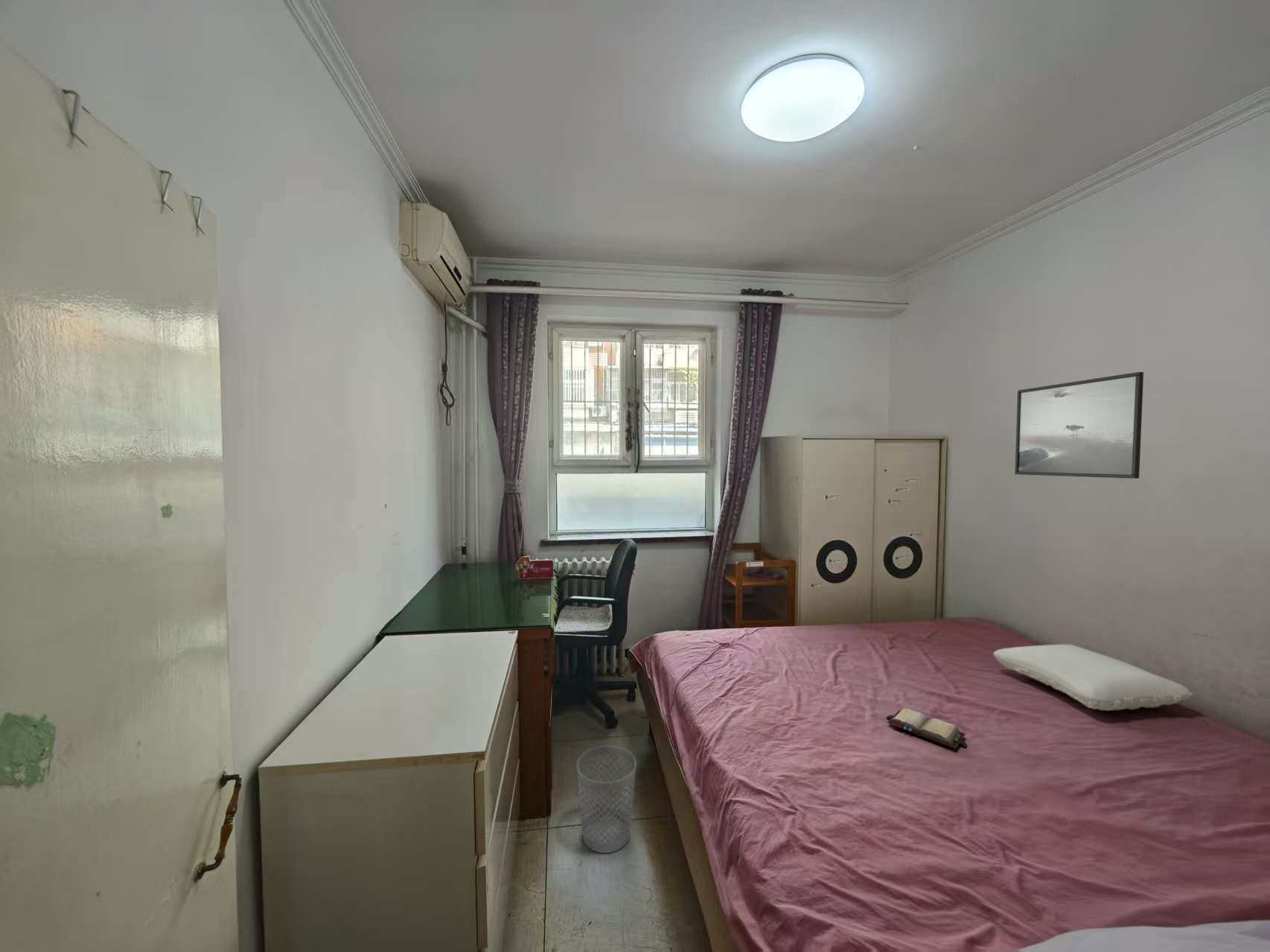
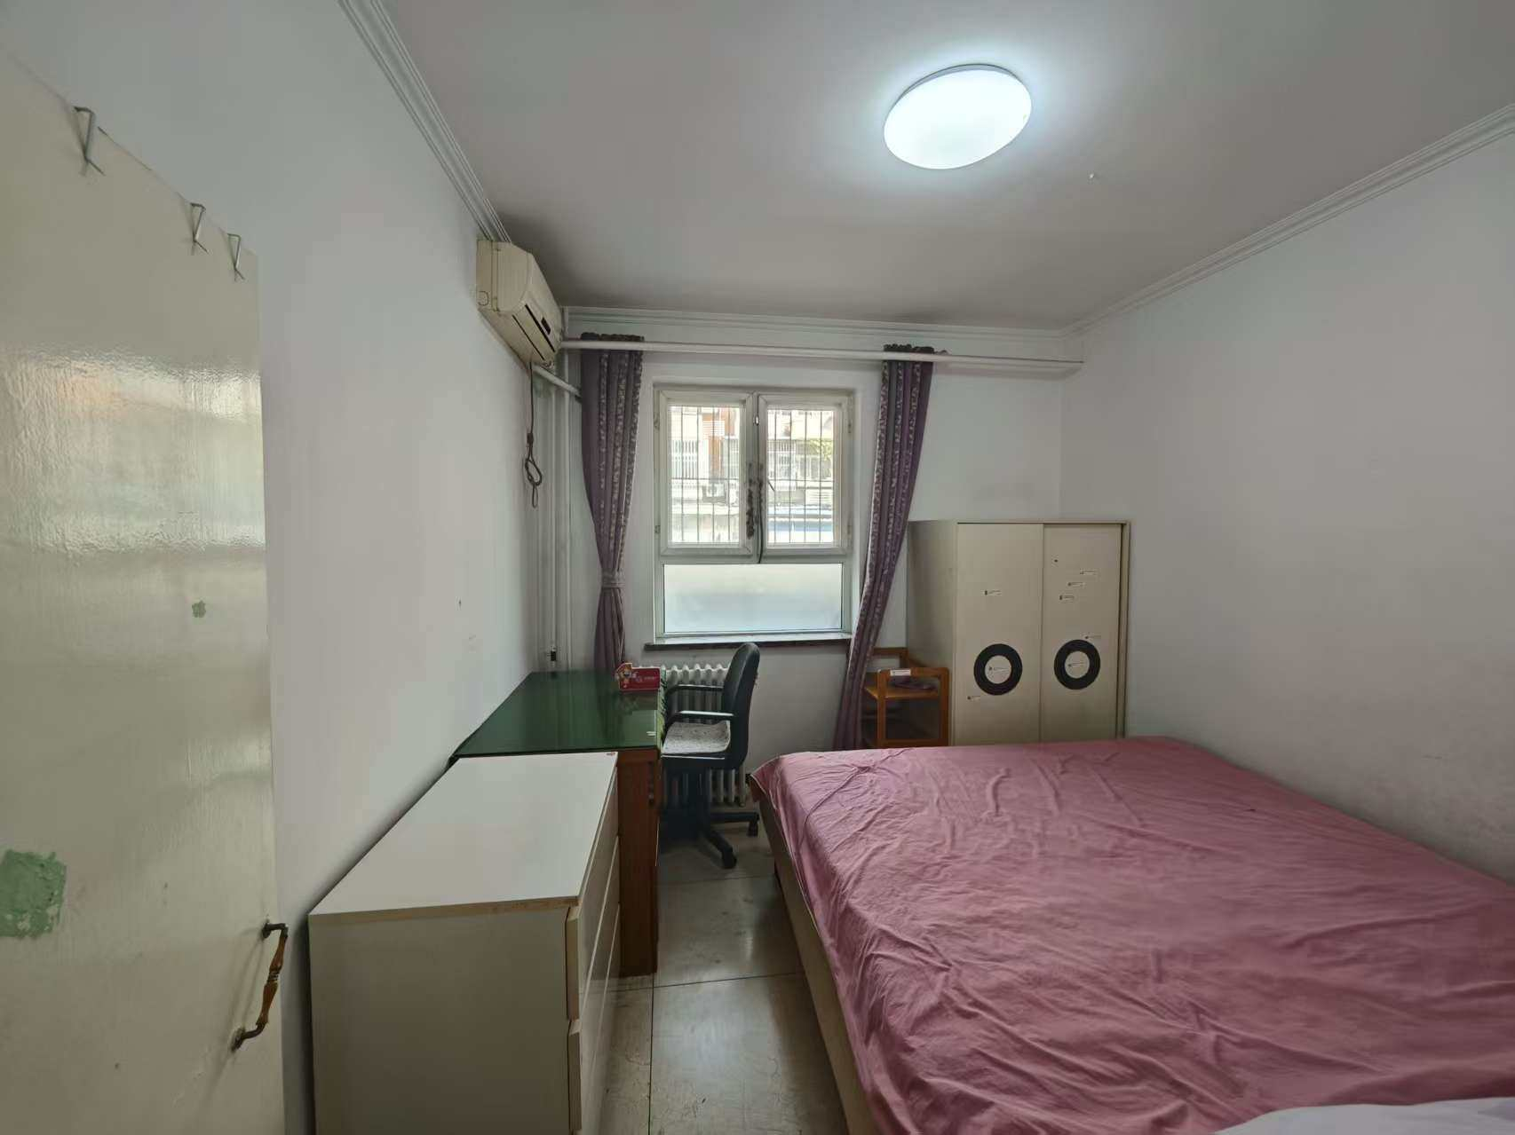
- wastebasket [576,745,637,854]
- hardback book [885,707,968,750]
- pillow [992,644,1193,712]
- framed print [1014,371,1144,479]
